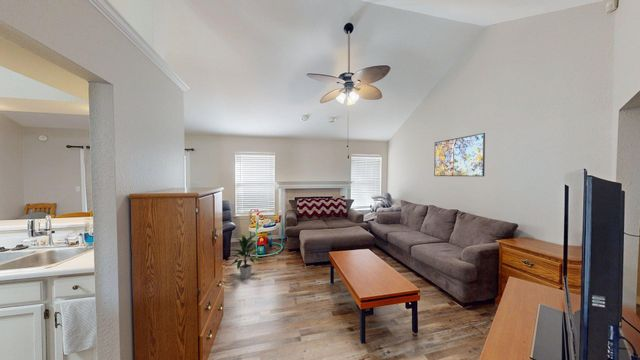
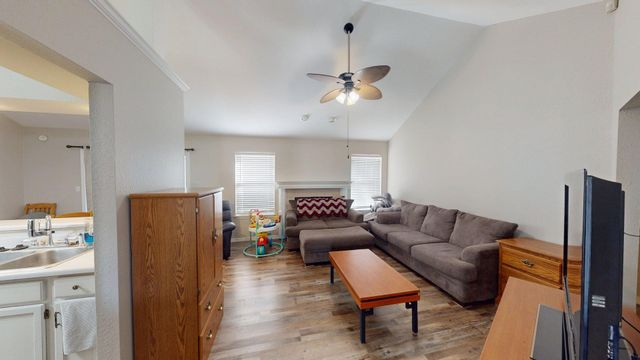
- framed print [433,132,486,177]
- indoor plant [229,235,263,280]
